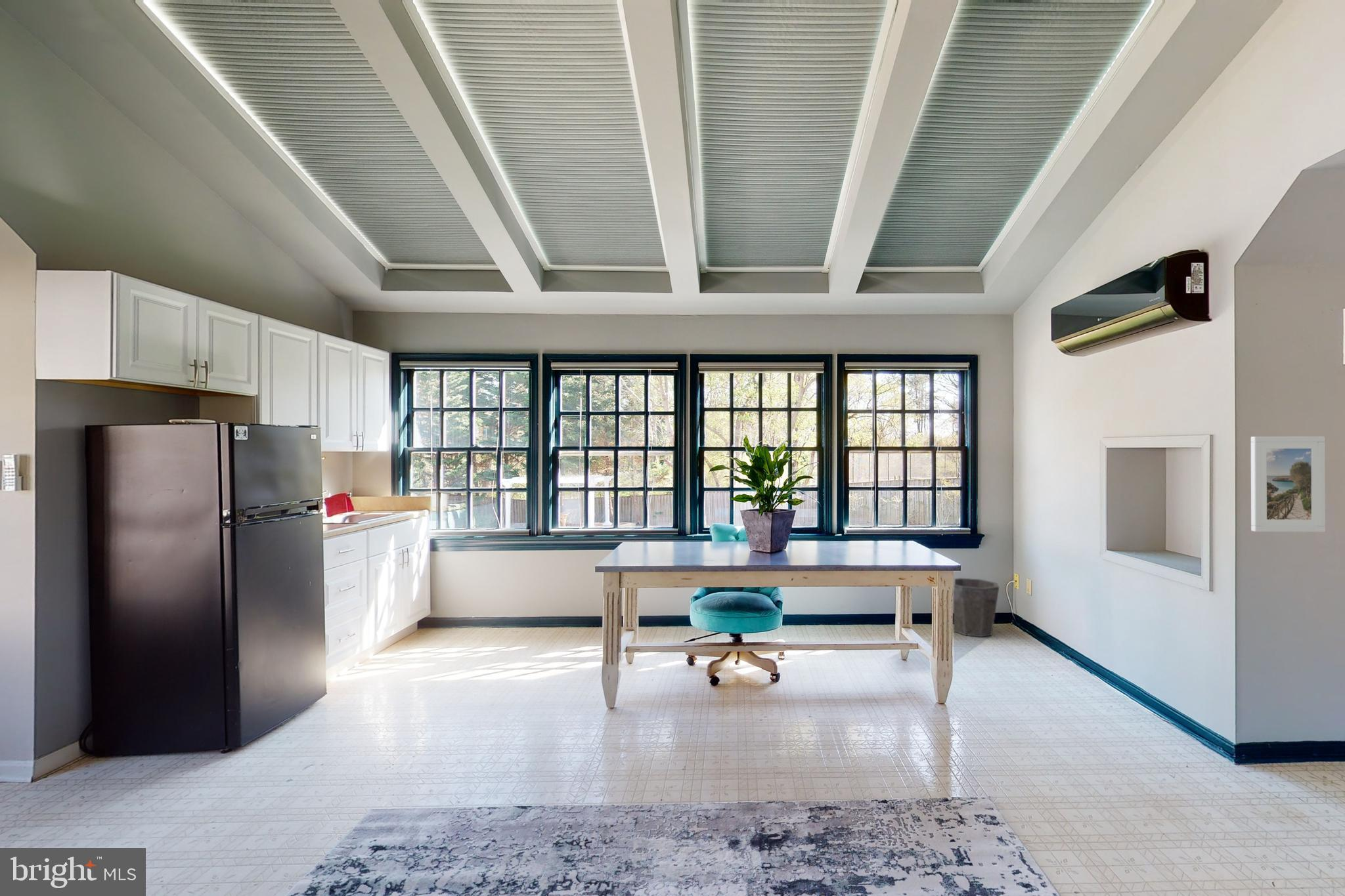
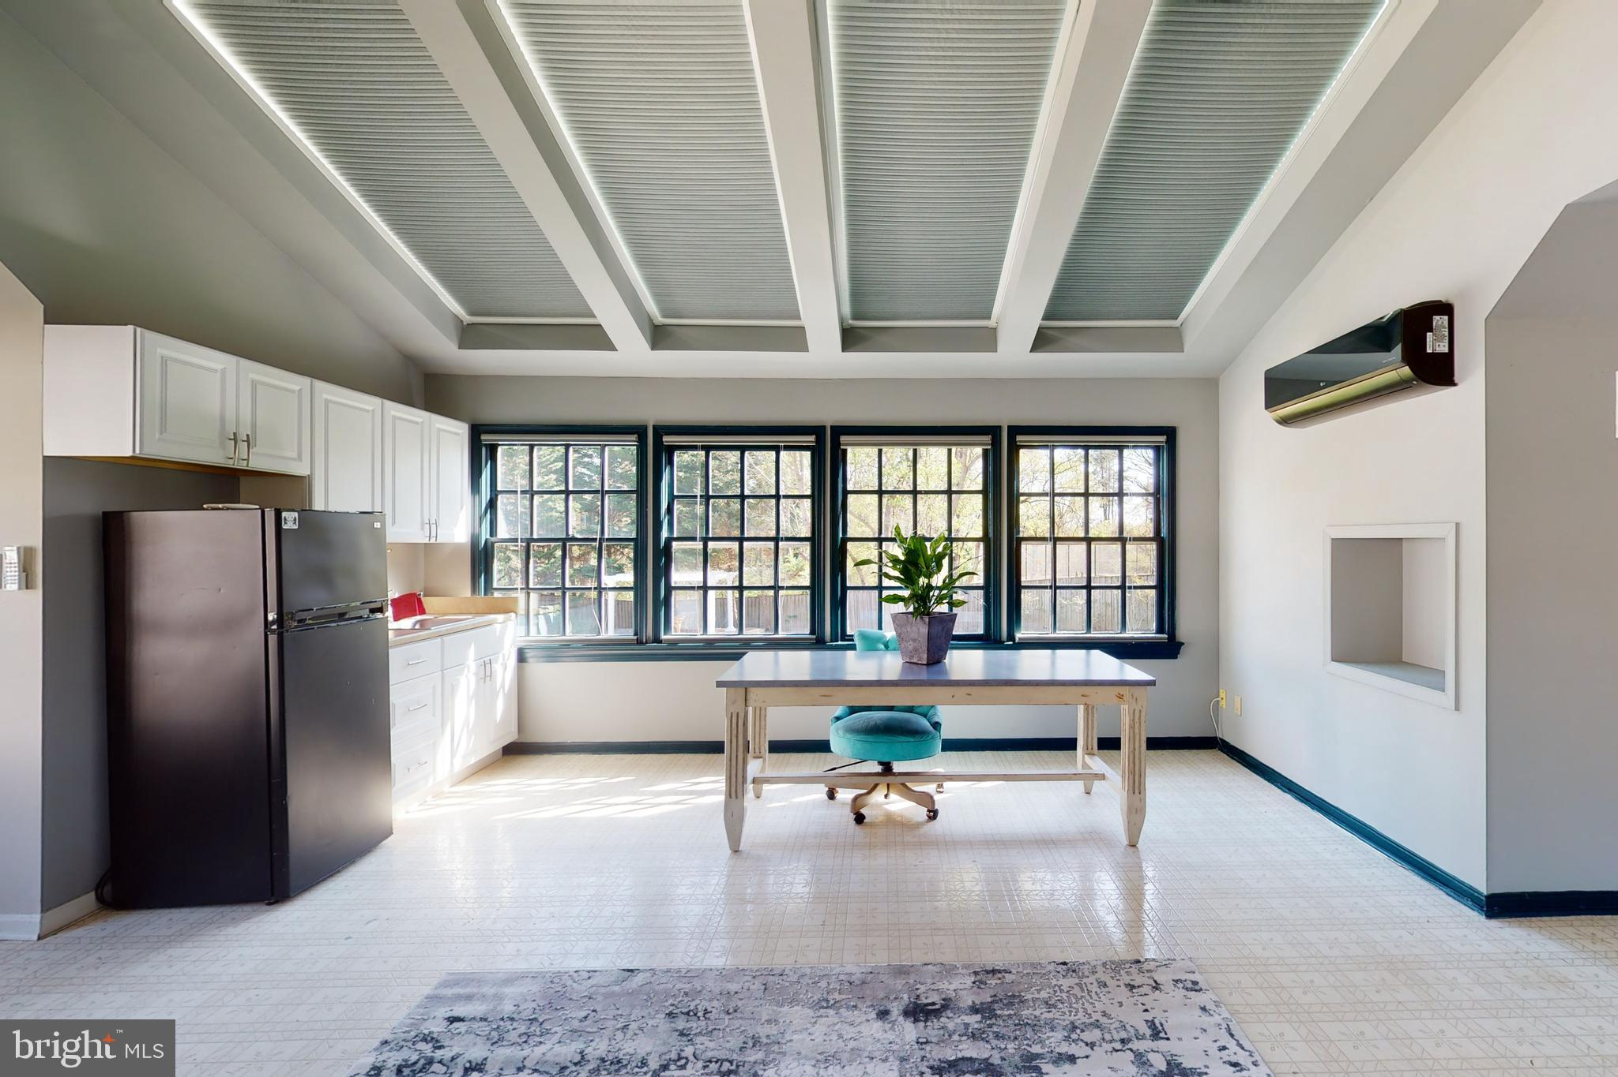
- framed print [1250,436,1326,532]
- waste bin [953,578,1000,637]
